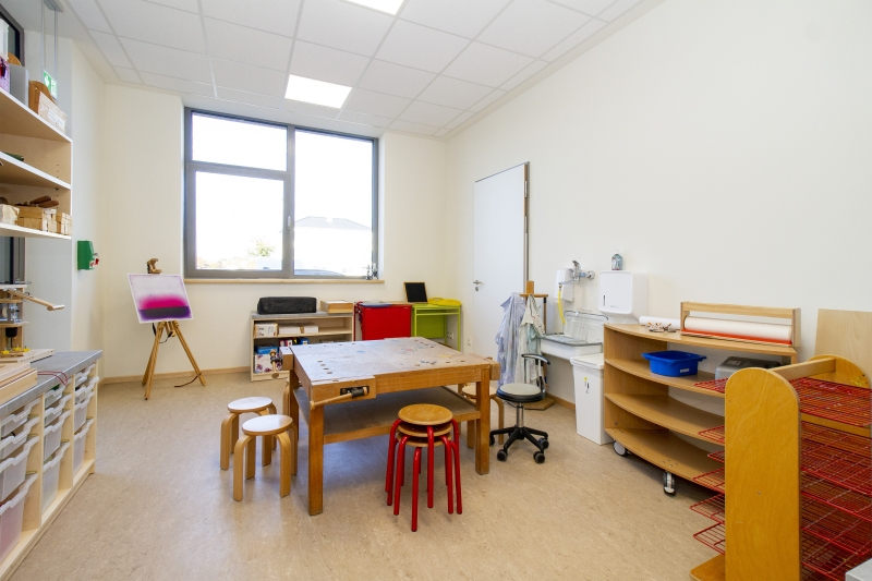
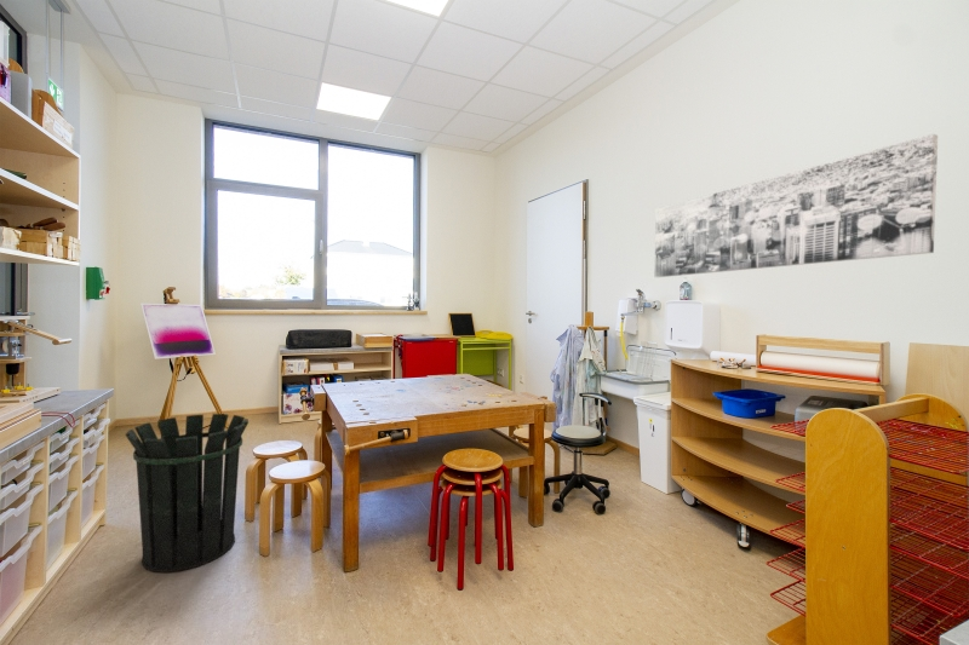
+ waste bin [125,413,250,574]
+ wall art [653,133,939,278]
